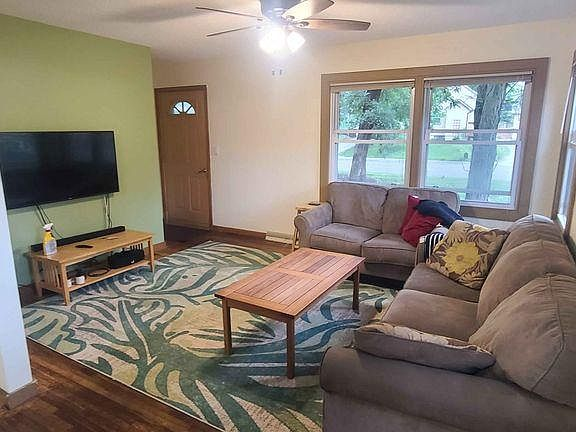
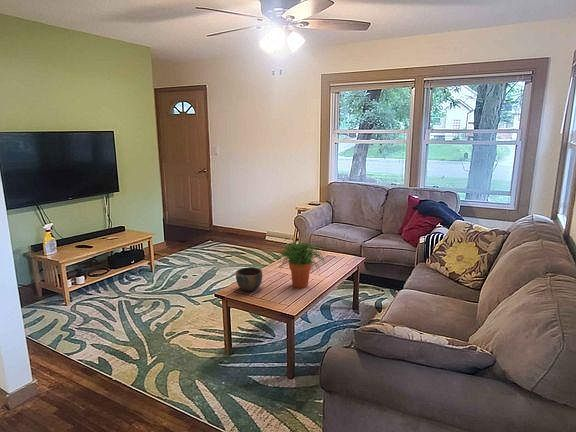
+ bowl [235,266,263,292]
+ potted plant [273,240,326,289]
